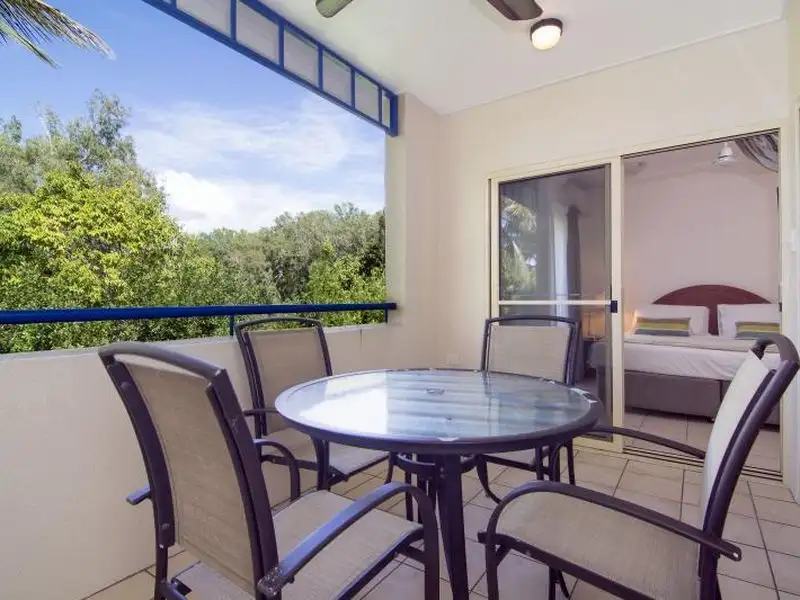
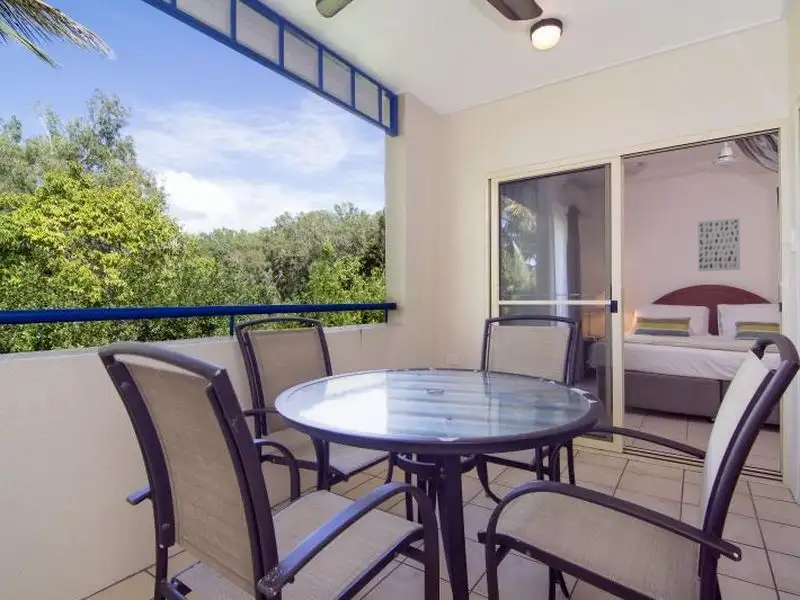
+ wall art [697,217,741,272]
